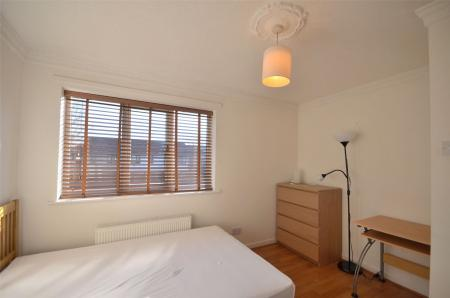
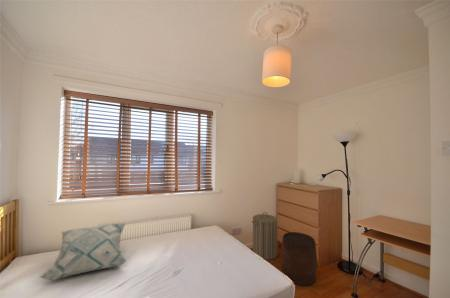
+ stool [280,231,318,287]
+ decorative pillow [40,222,128,281]
+ laundry hamper [251,211,278,261]
